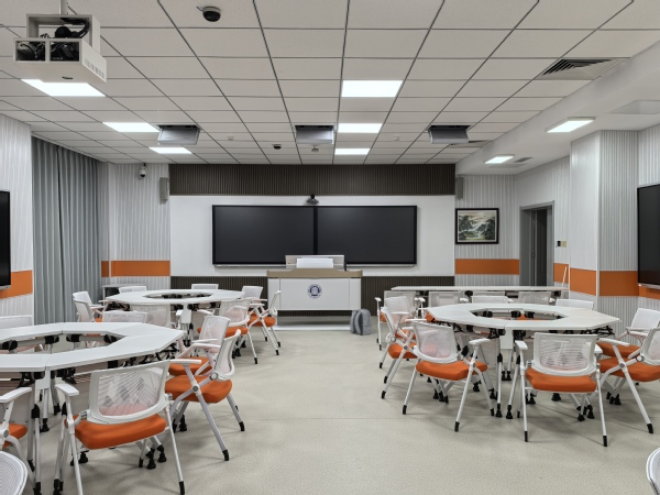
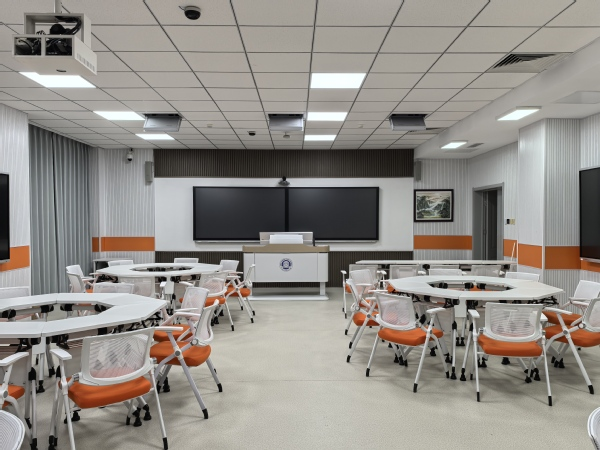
- backpack [349,308,373,337]
